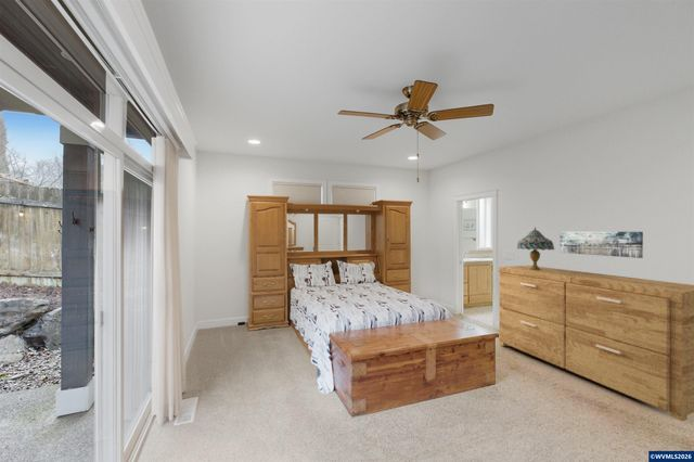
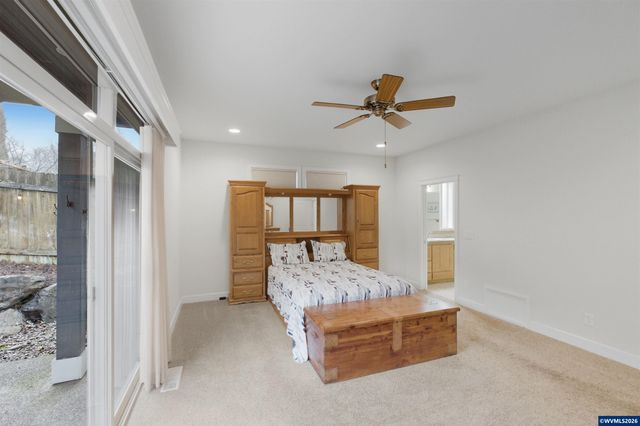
- table lamp [516,226,555,270]
- dresser [498,265,694,422]
- wall art [560,231,644,259]
